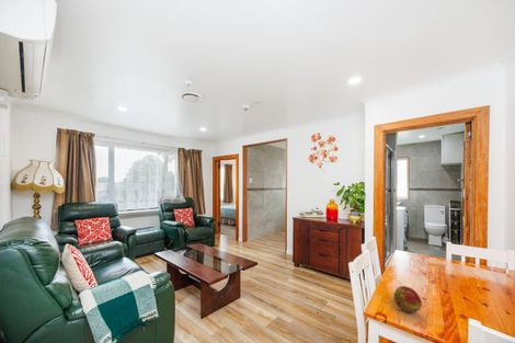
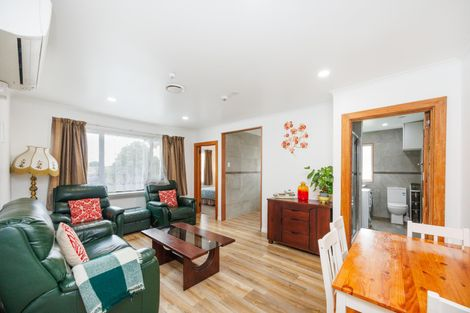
- fruit [392,285,423,313]
